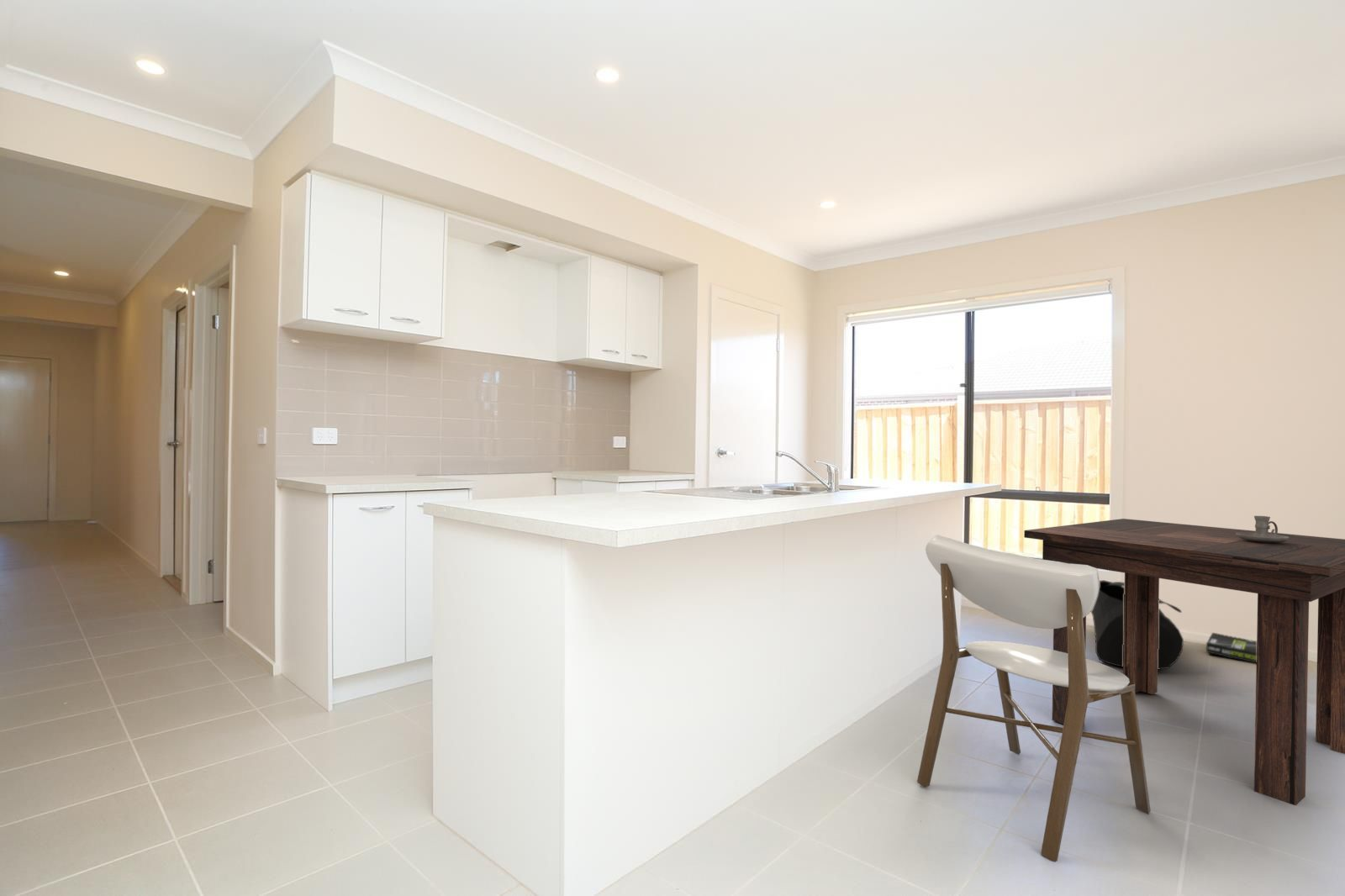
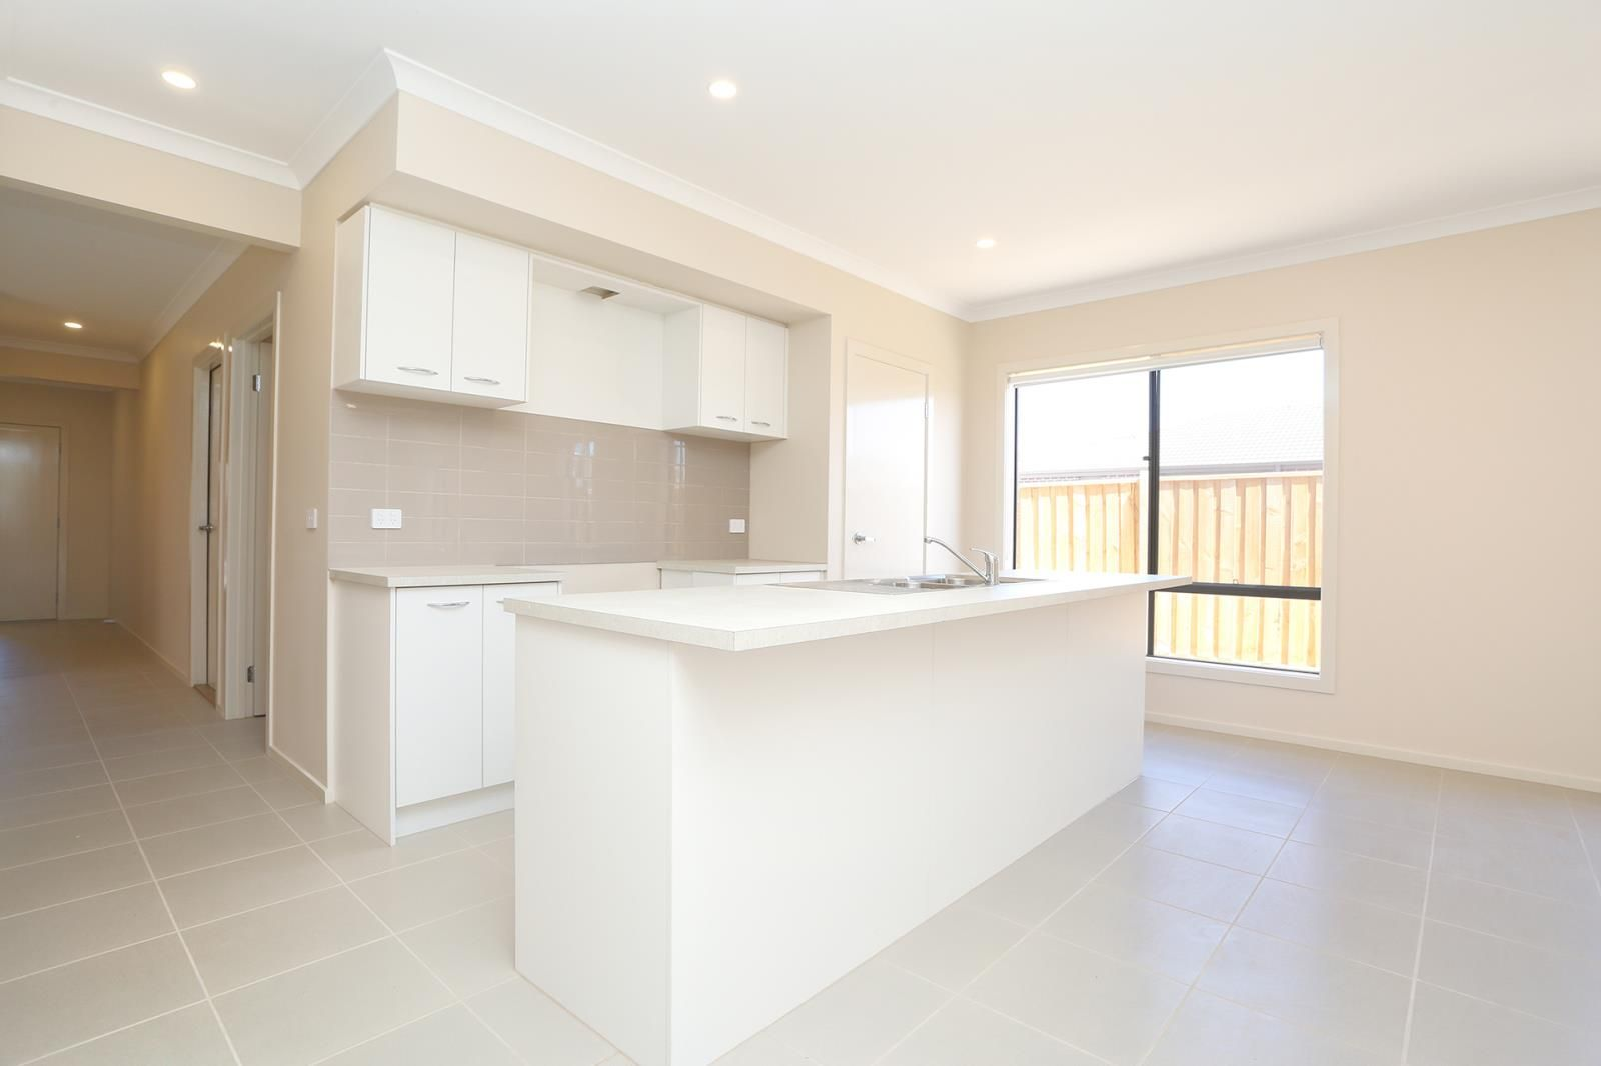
- dining chair [916,535,1152,862]
- dining table [1023,518,1345,806]
- bag [1090,579,1184,671]
- candle holder [1236,515,1289,543]
- box [1205,632,1257,664]
